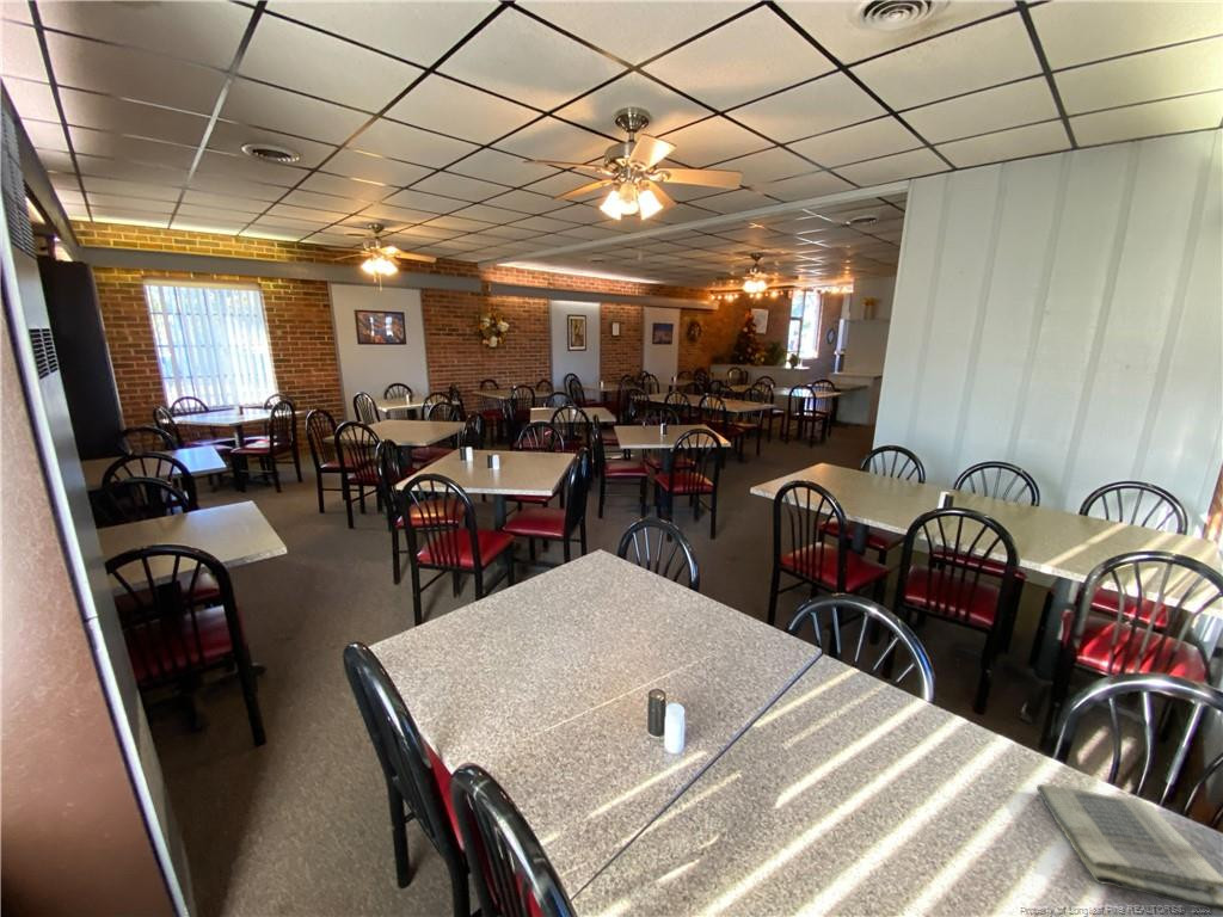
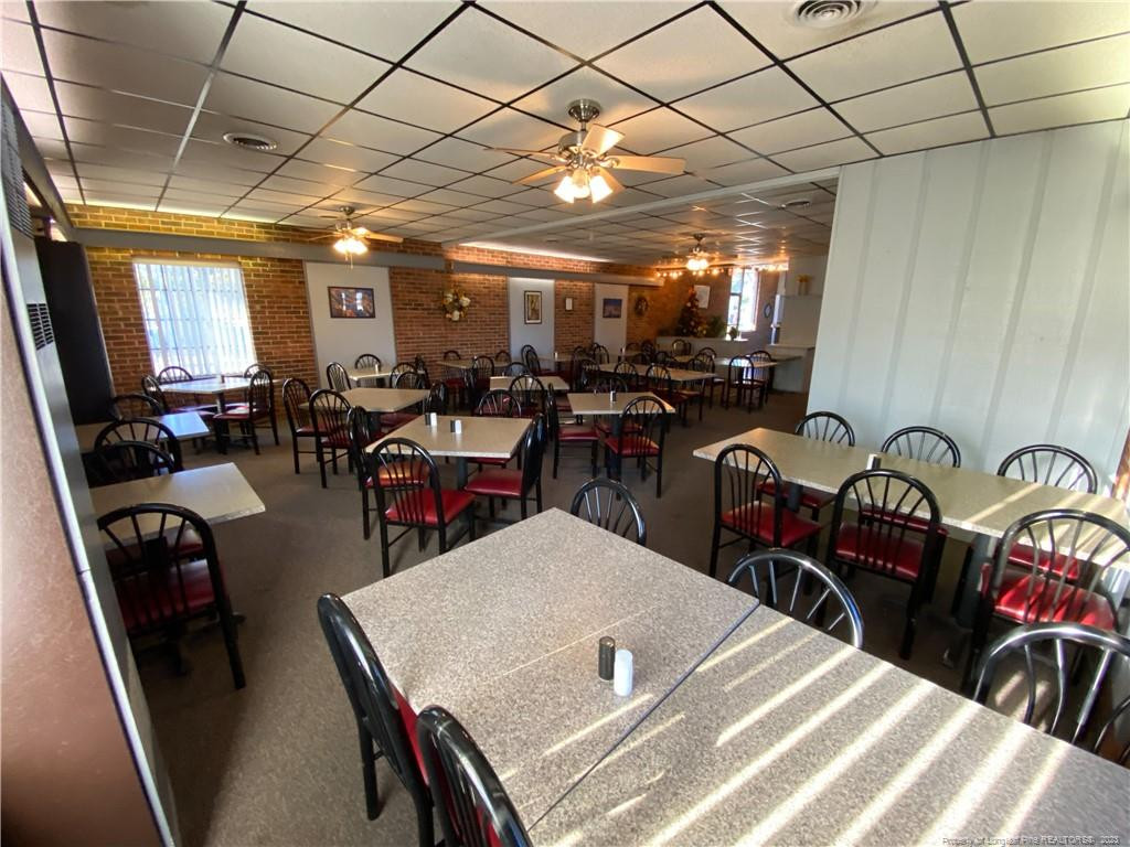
- dish towel [1035,783,1223,915]
